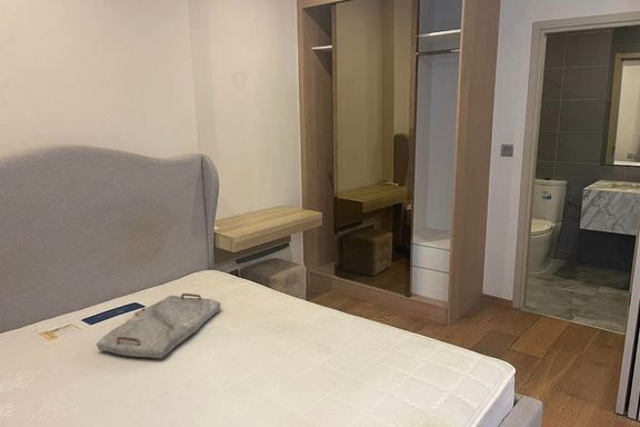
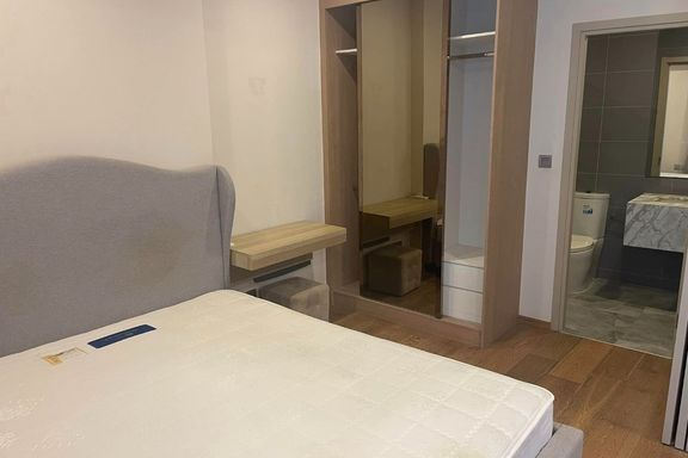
- serving tray [96,292,222,359]
